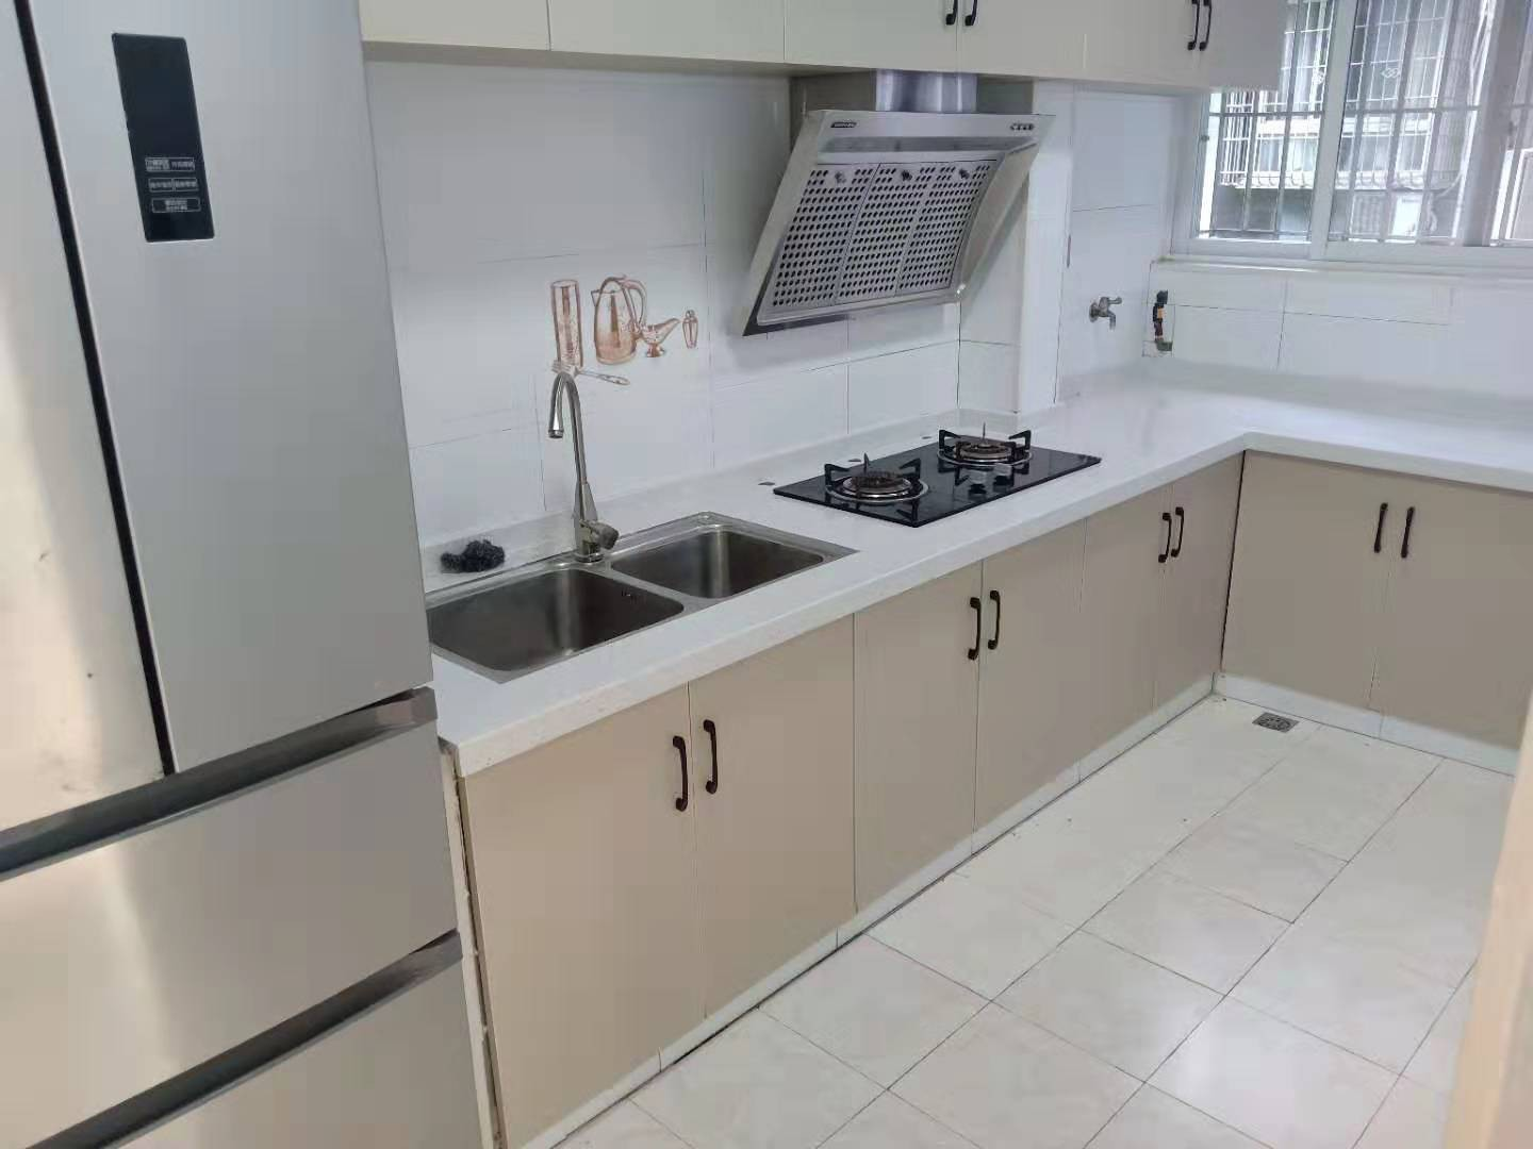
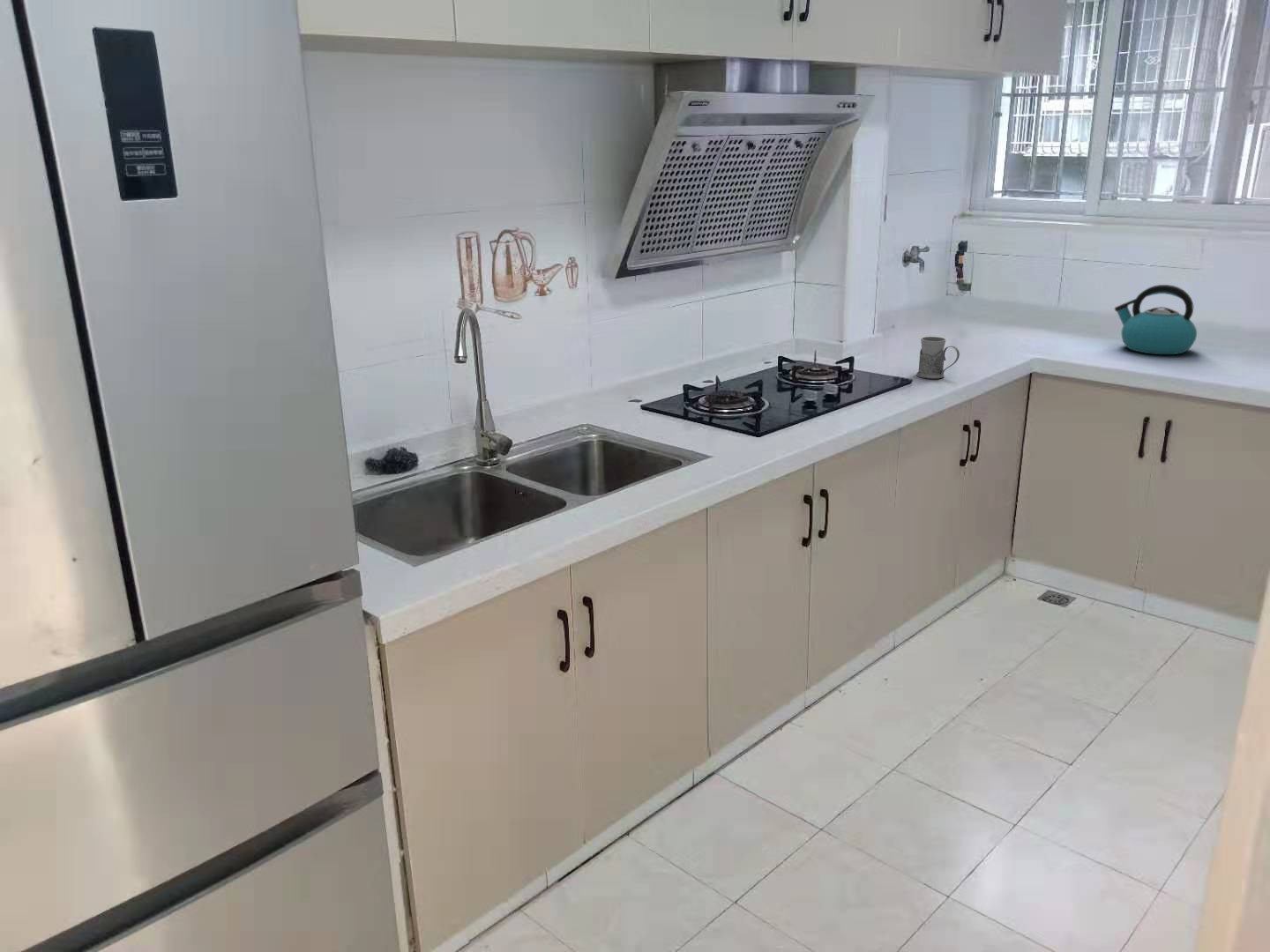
+ mug [915,336,960,380]
+ kettle [1114,284,1198,355]
